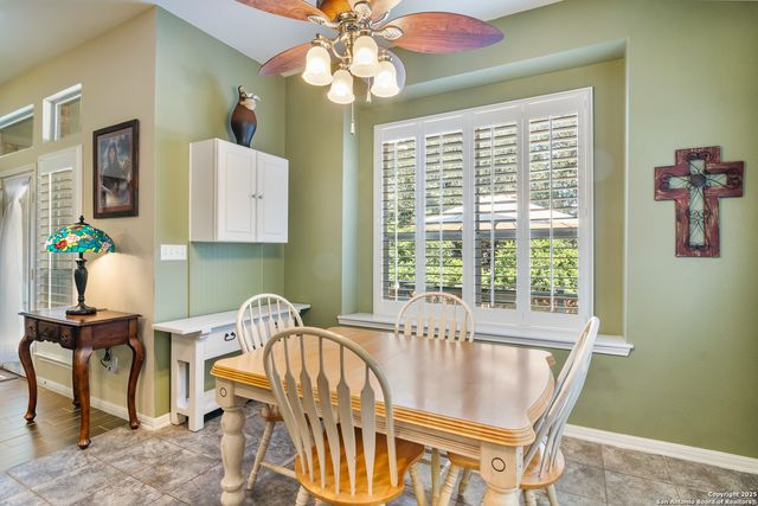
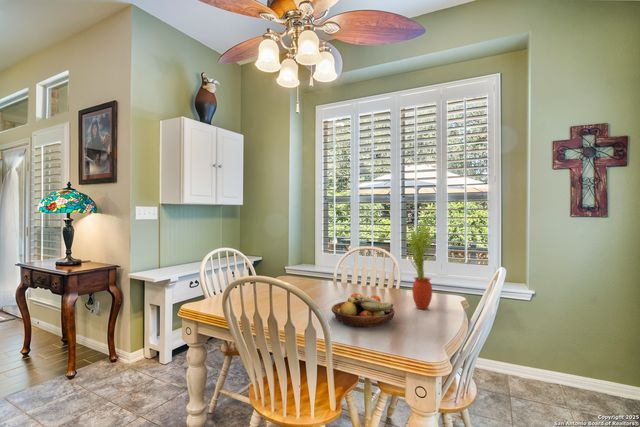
+ potted plant [403,220,433,310]
+ fruit bowl [330,292,396,328]
